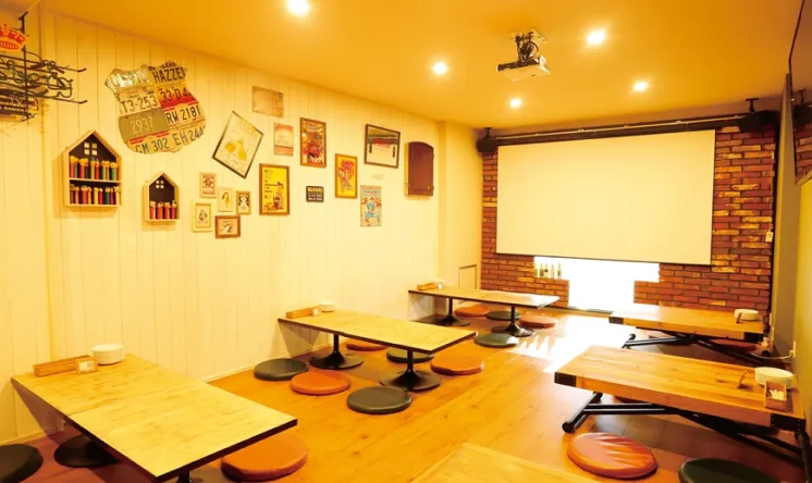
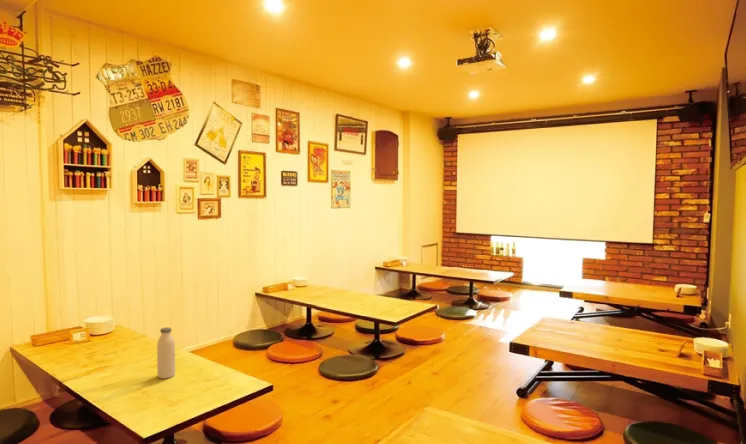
+ water bottle [156,326,176,380]
